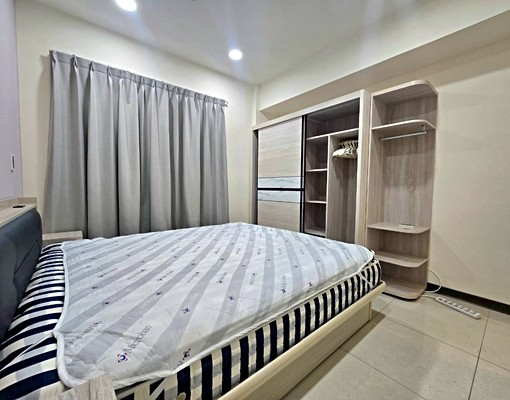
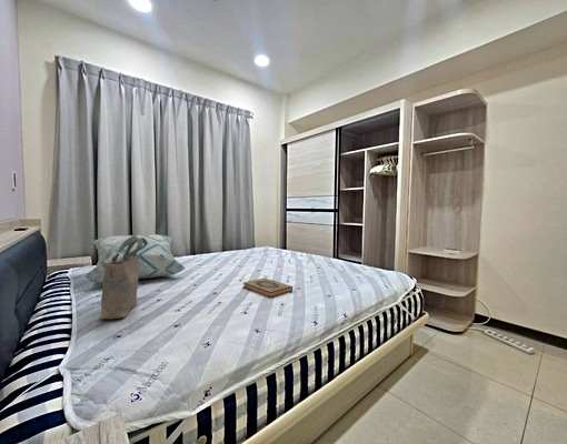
+ tote bag [100,234,148,320]
+ decorative pillow [83,233,187,283]
+ hardback book [242,278,294,299]
